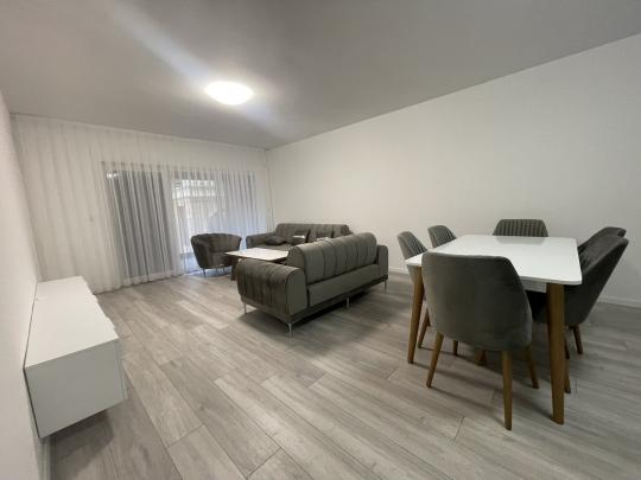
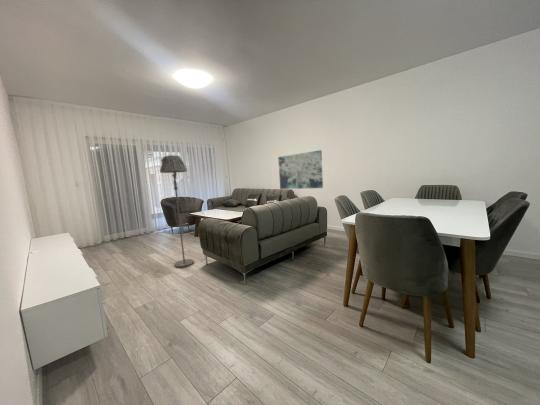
+ wall art [277,149,324,190]
+ floor lamp [159,154,195,268]
